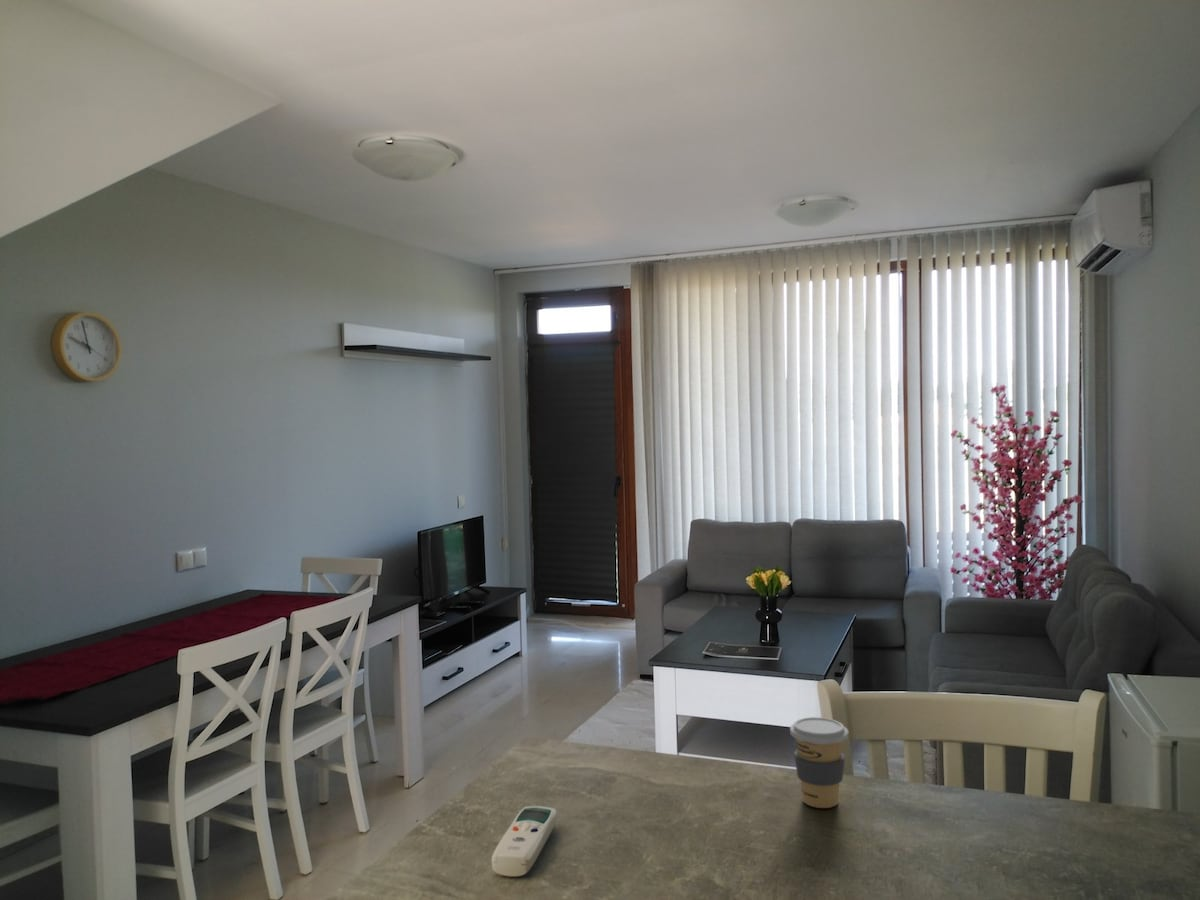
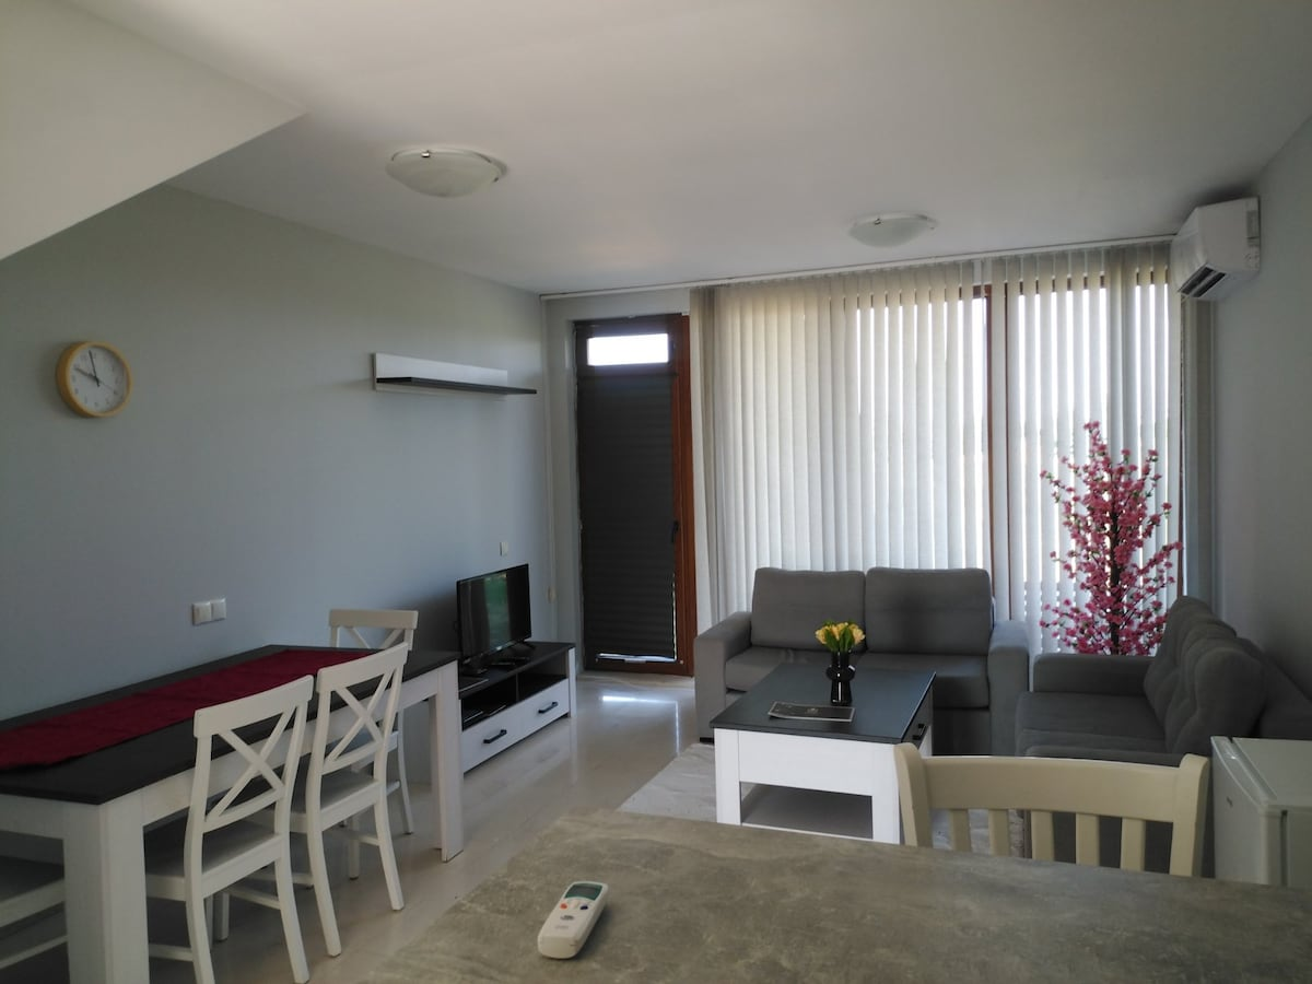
- coffee cup [789,716,849,809]
